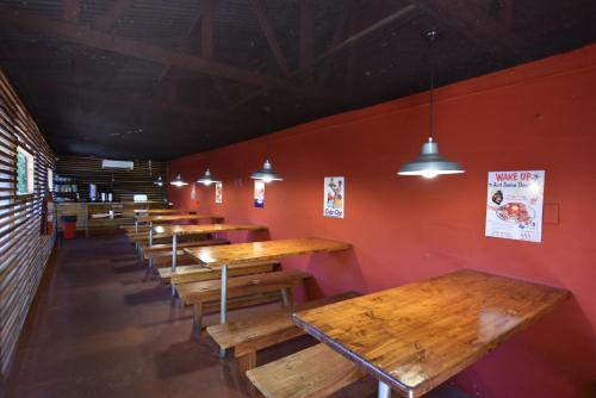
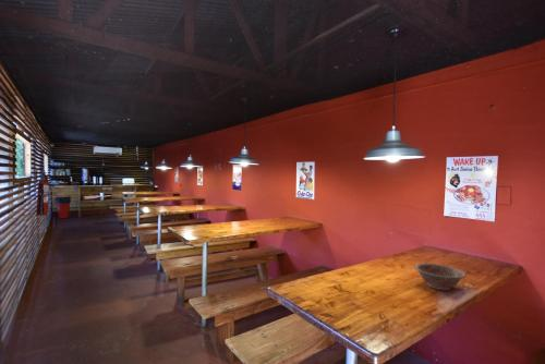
+ bowl [413,262,468,291]
